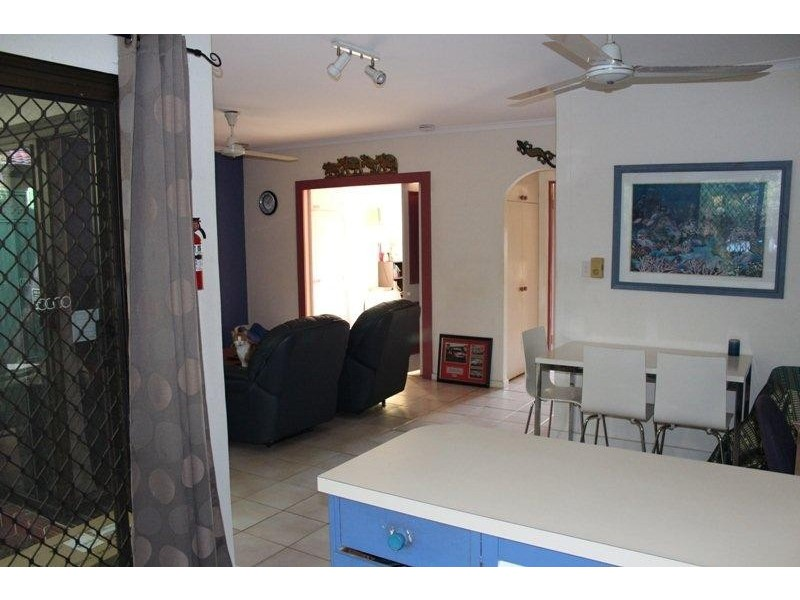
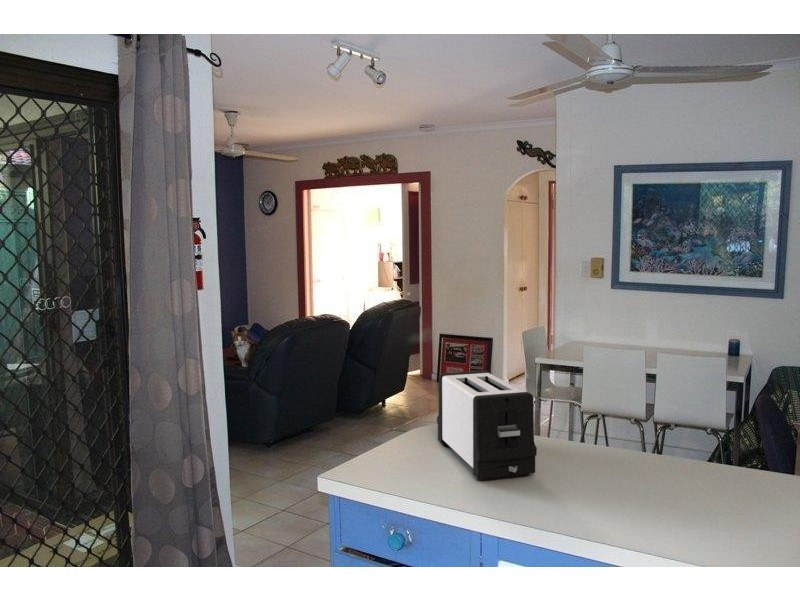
+ toaster [436,370,538,482]
